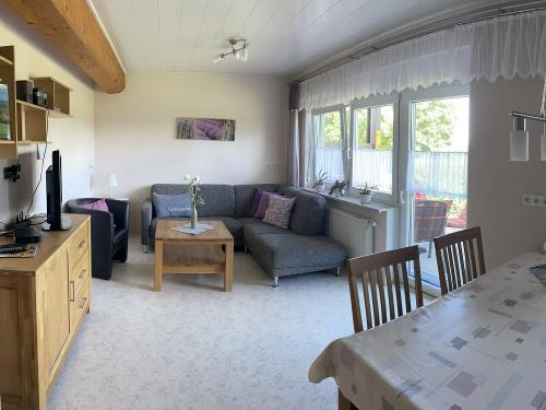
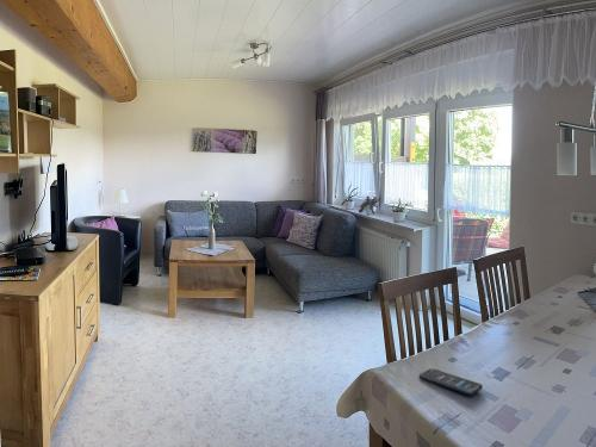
+ smartphone [418,367,484,396]
